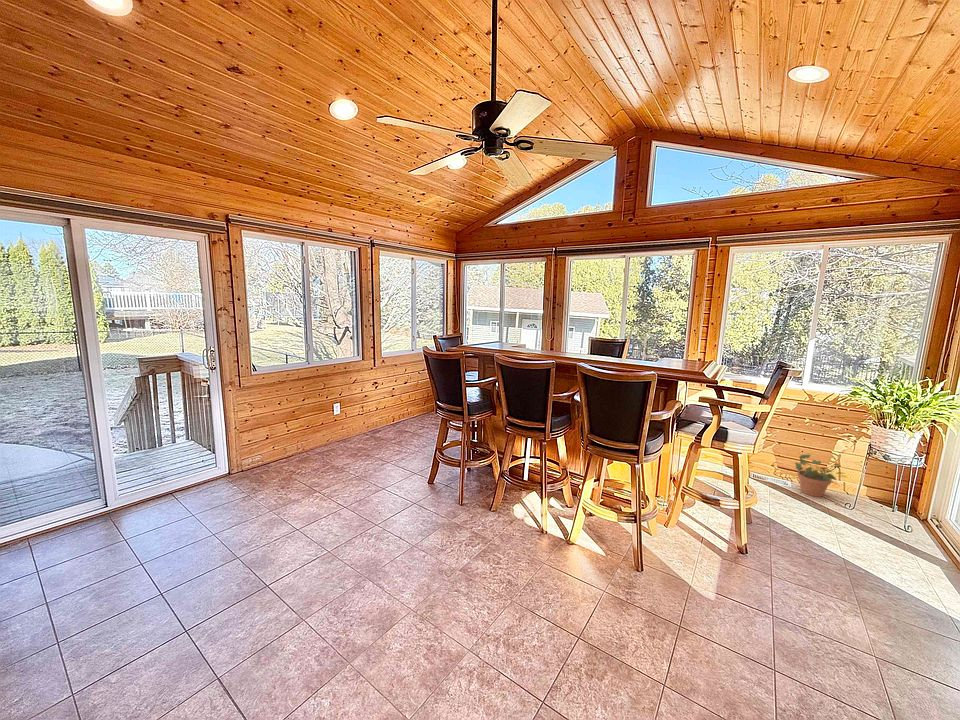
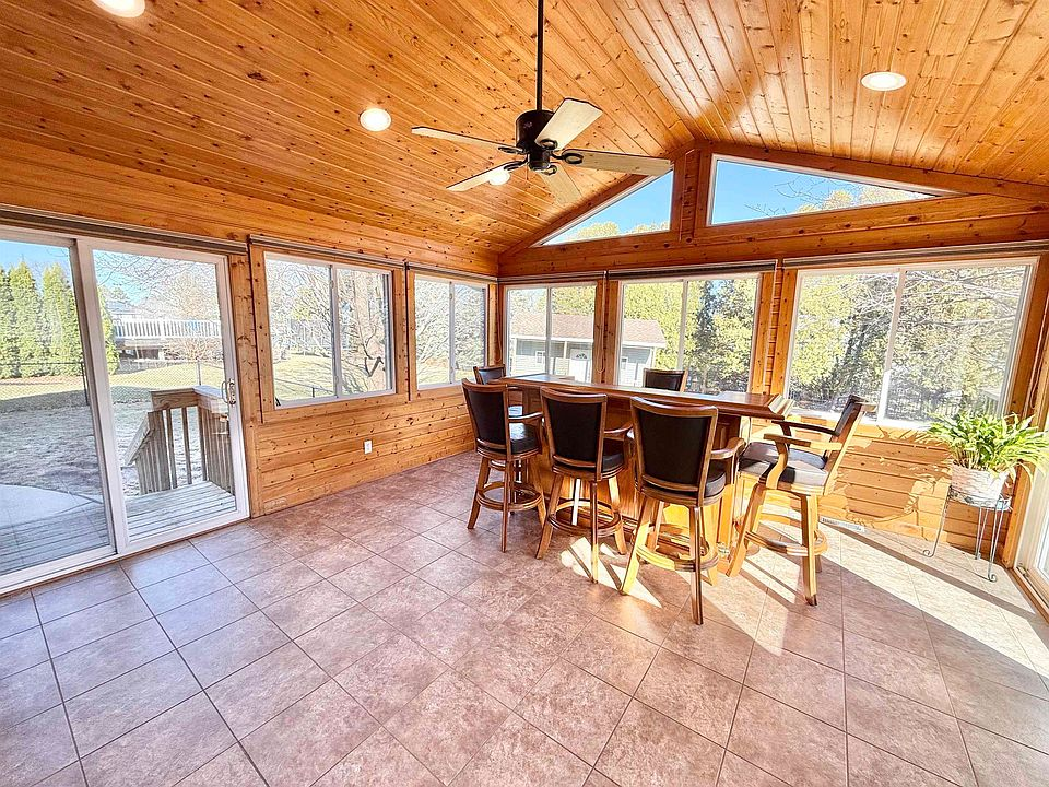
- potted plant [794,453,846,498]
